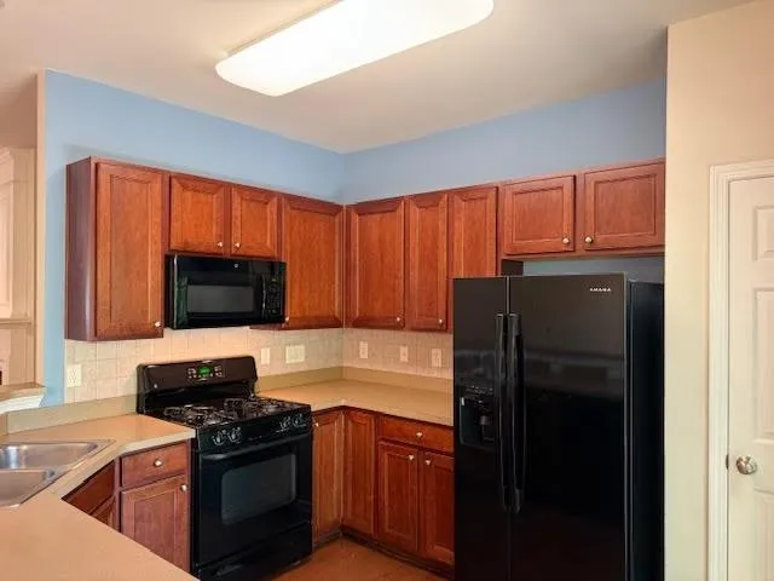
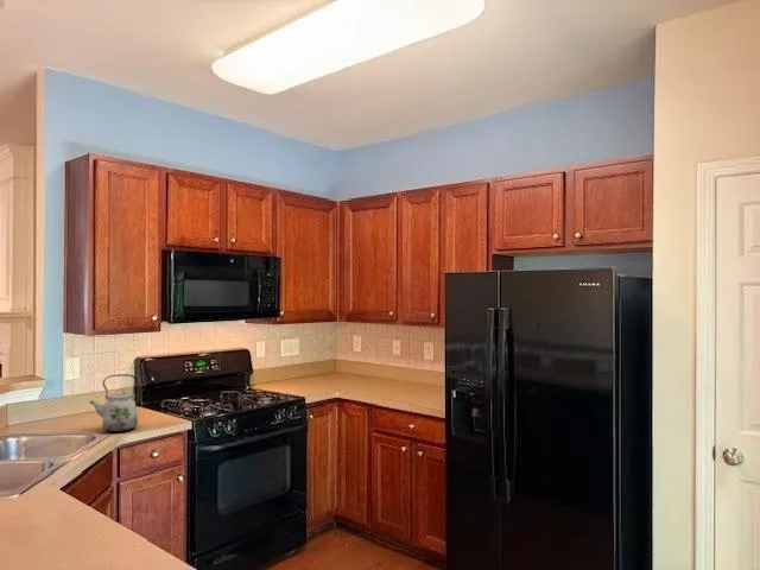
+ kettle [88,373,139,433]
